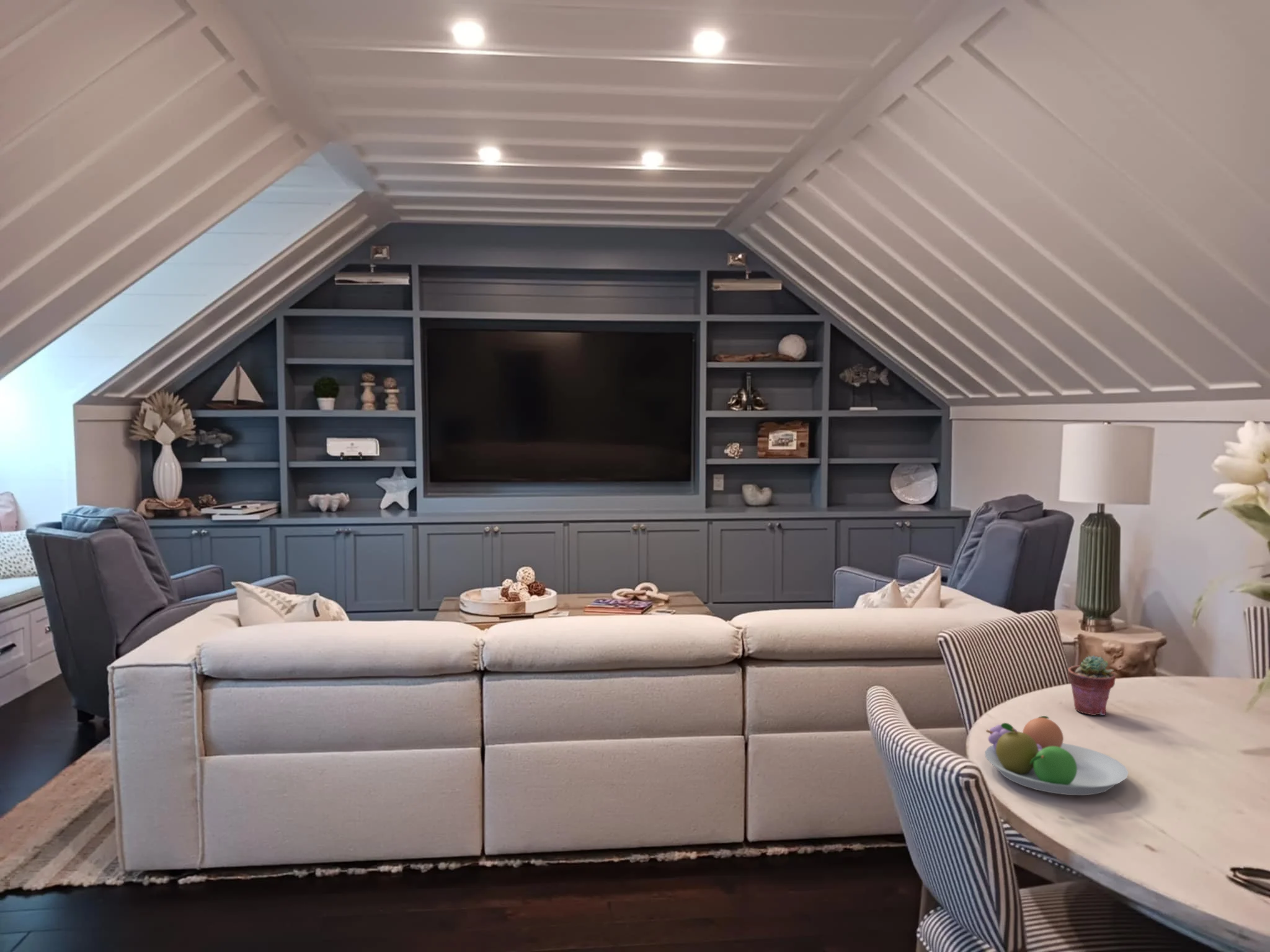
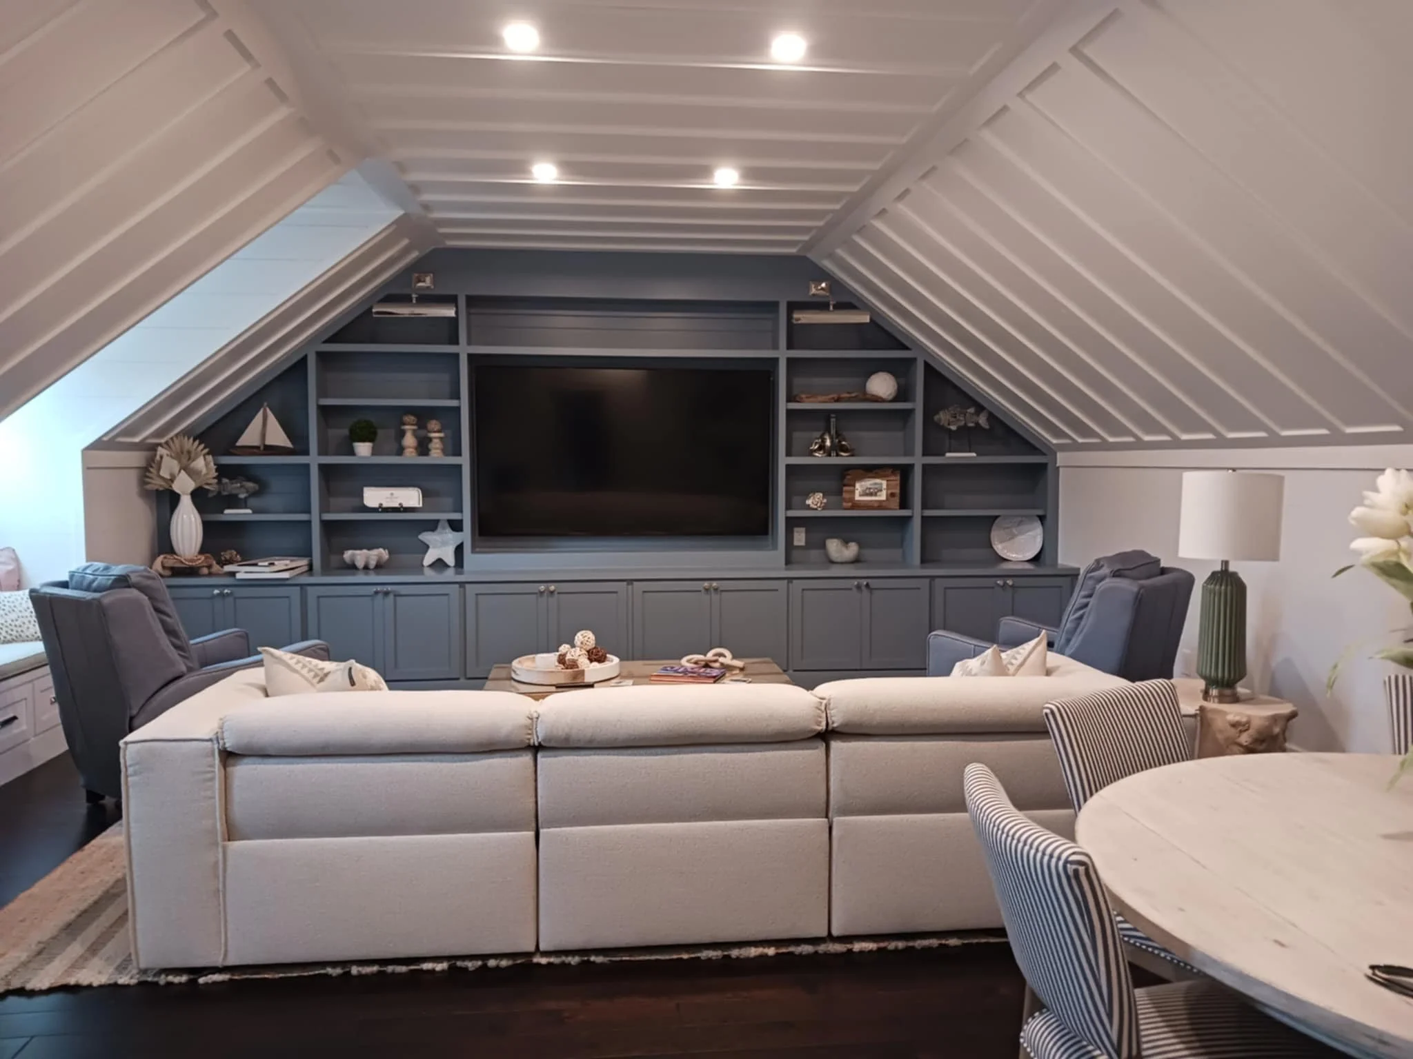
- potted succulent [1067,655,1116,716]
- fruit bowl [984,715,1129,796]
